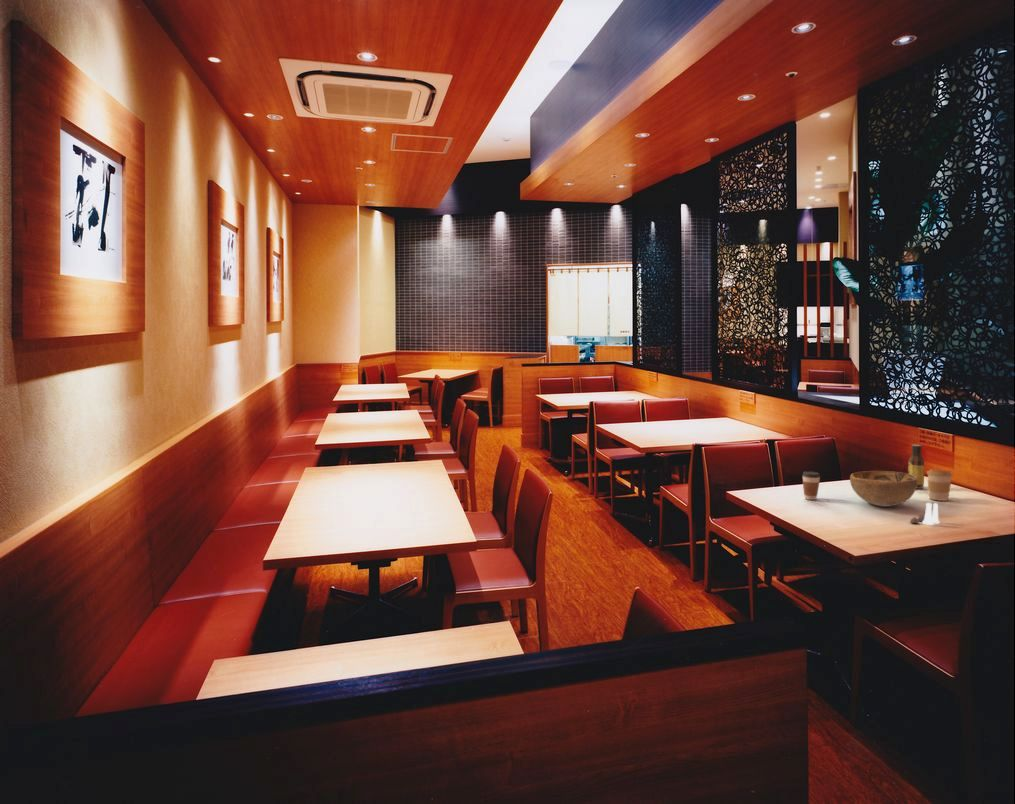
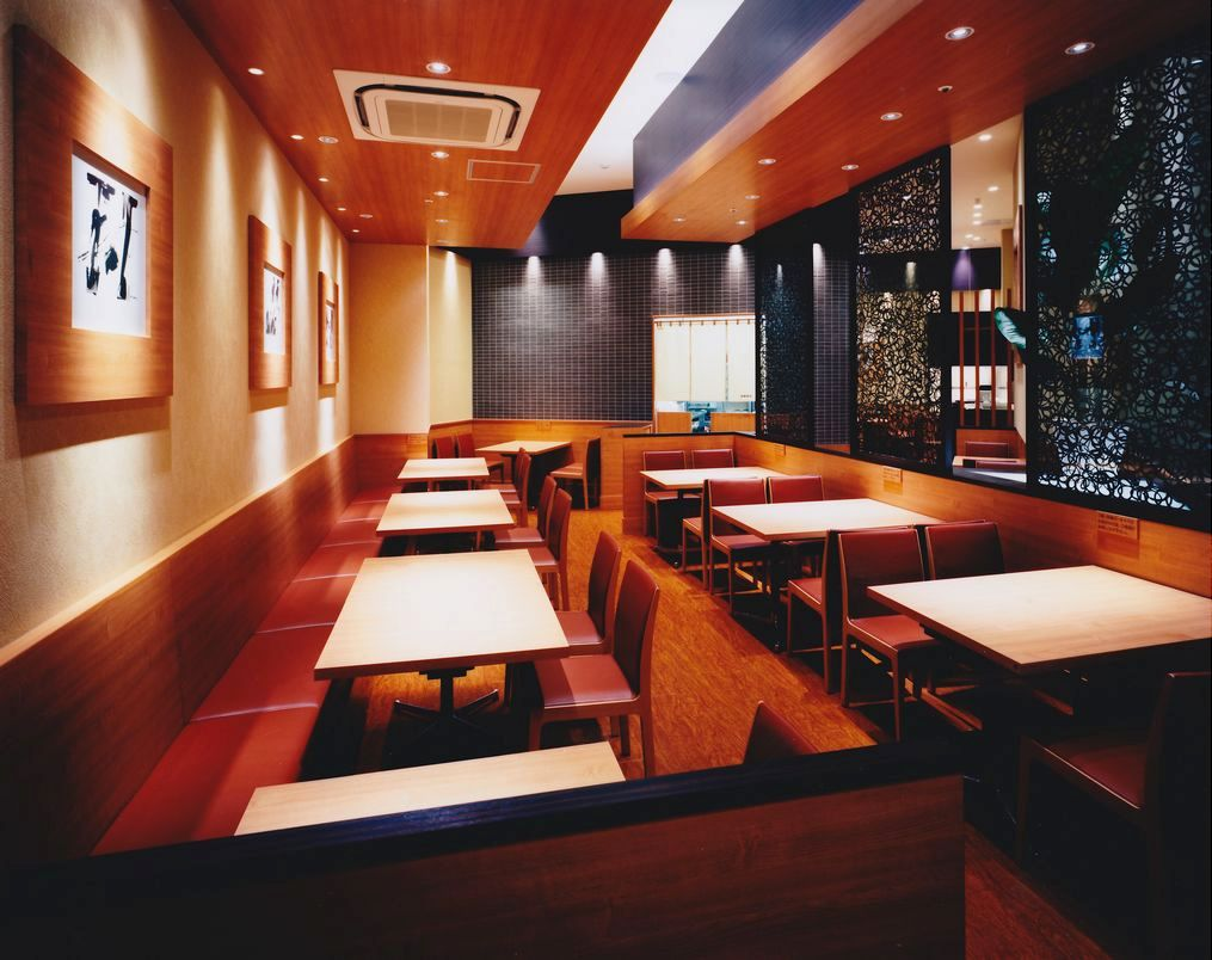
- sauce bottle [907,444,925,490]
- coffee cup [801,470,821,501]
- decorative bowl [849,470,918,508]
- coffee cup [926,468,954,502]
- salt and pepper shaker set [909,502,941,526]
